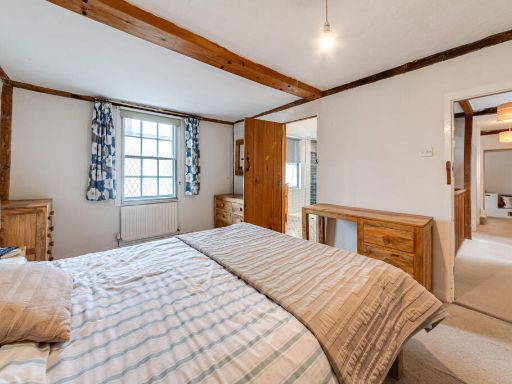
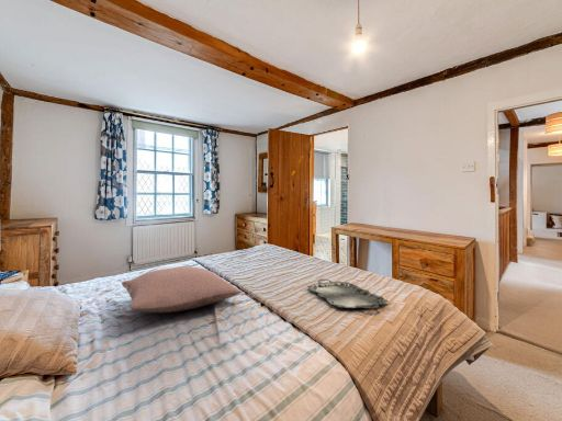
+ serving tray [306,278,389,309]
+ pillow [121,265,243,314]
